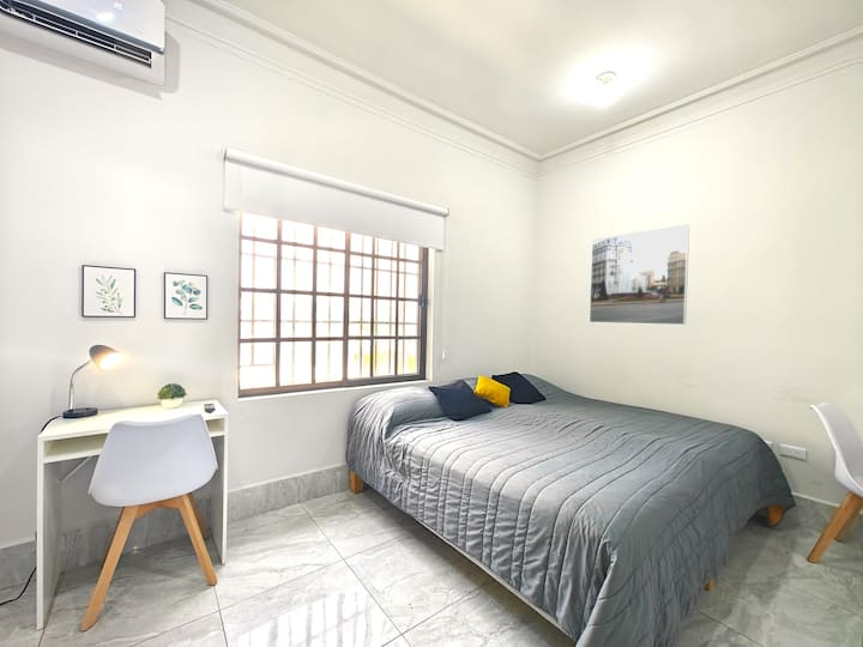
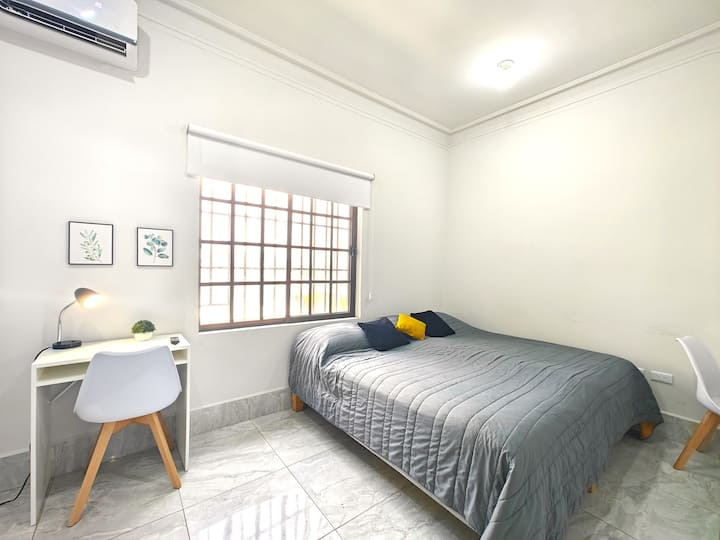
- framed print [589,223,690,326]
